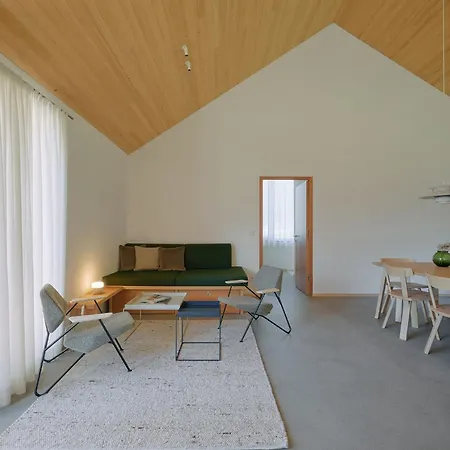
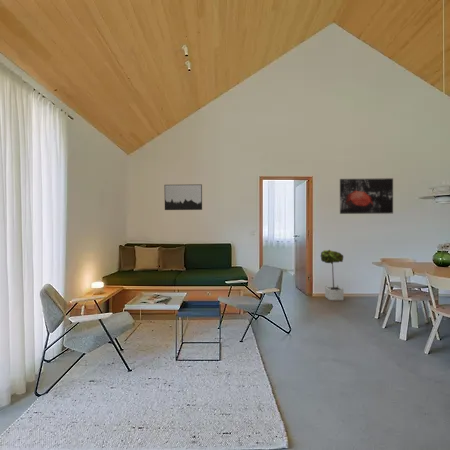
+ wall art [339,177,394,215]
+ potted tree [320,249,345,301]
+ wall art [163,183,203,211]
